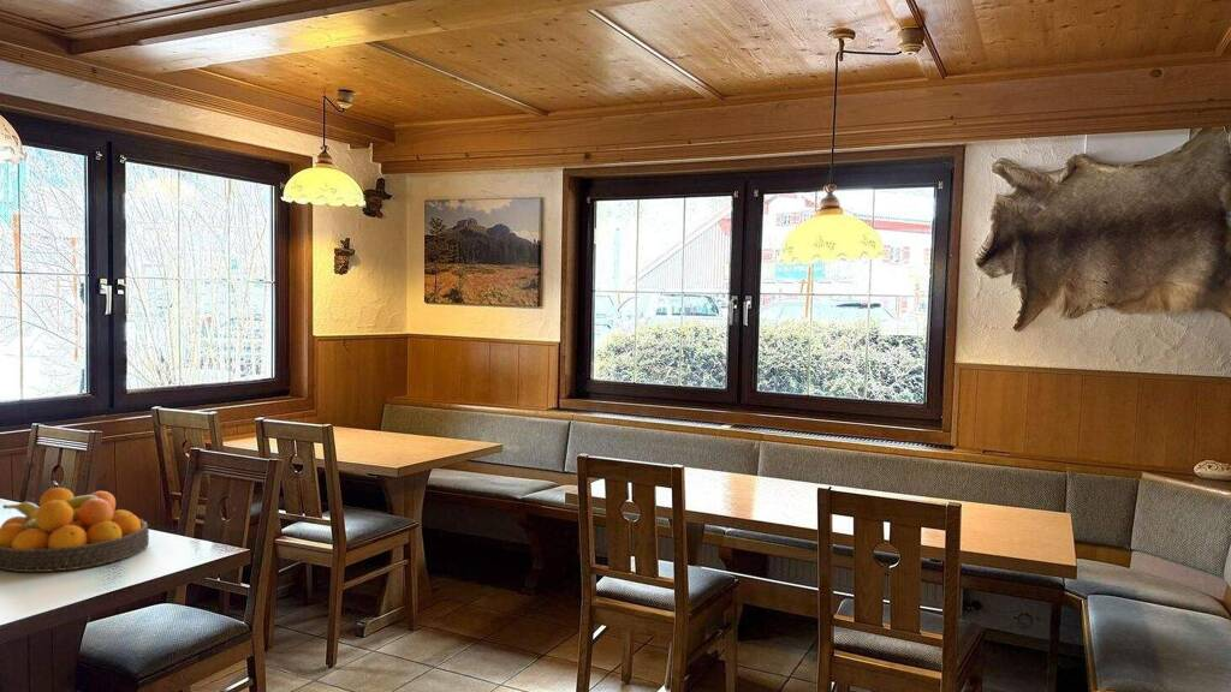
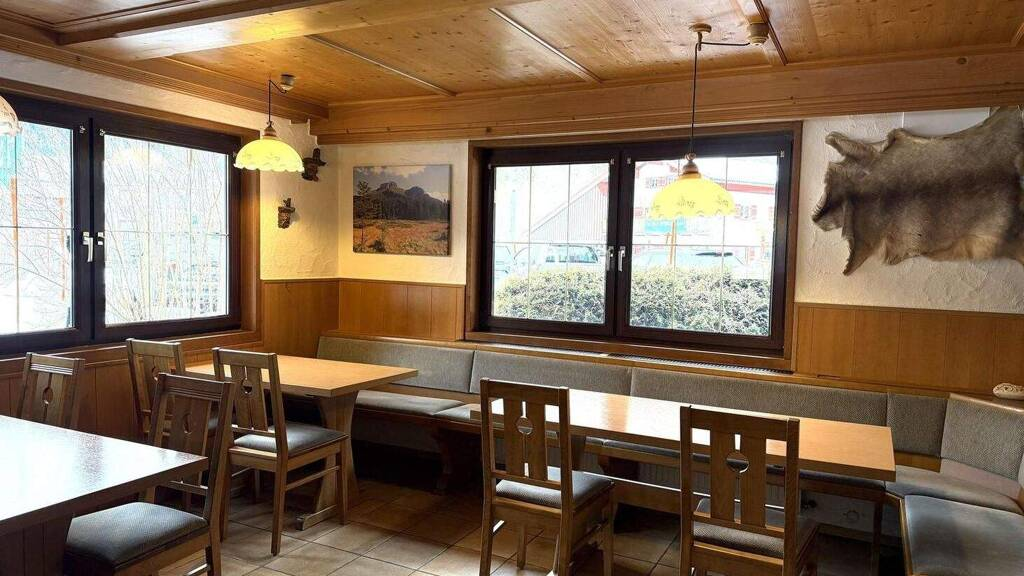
- fruit bowl [0,487,150,573]
